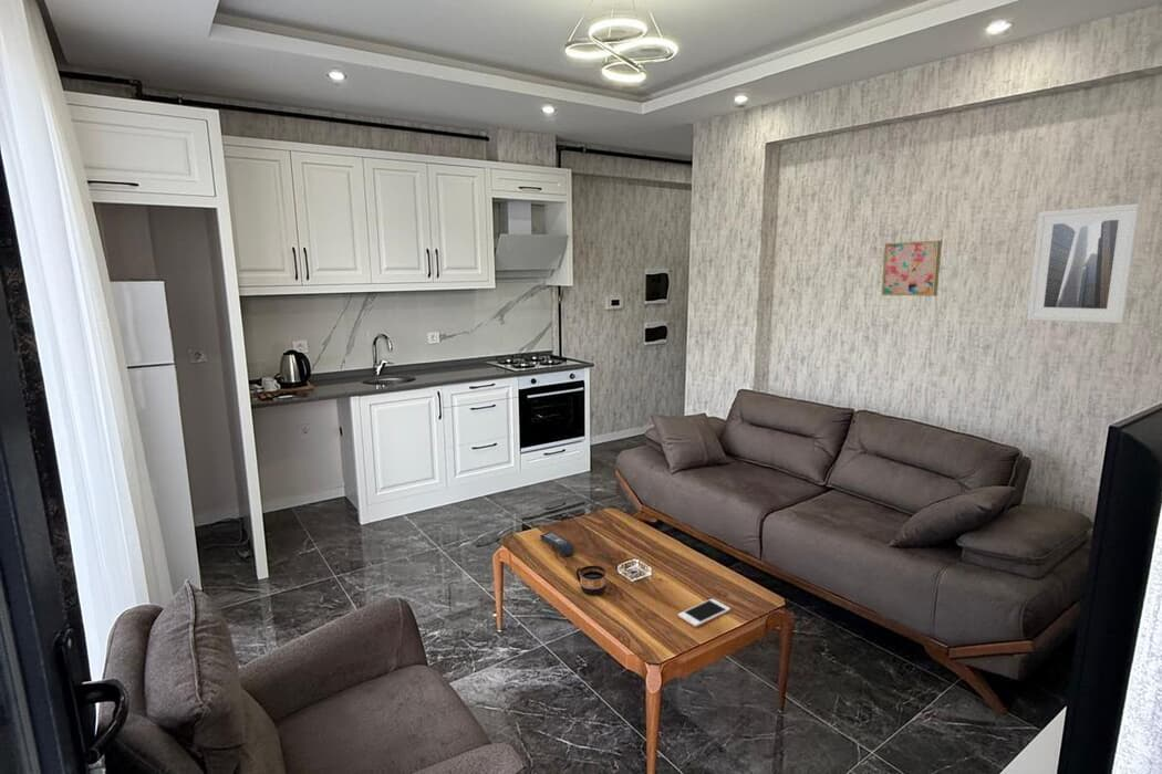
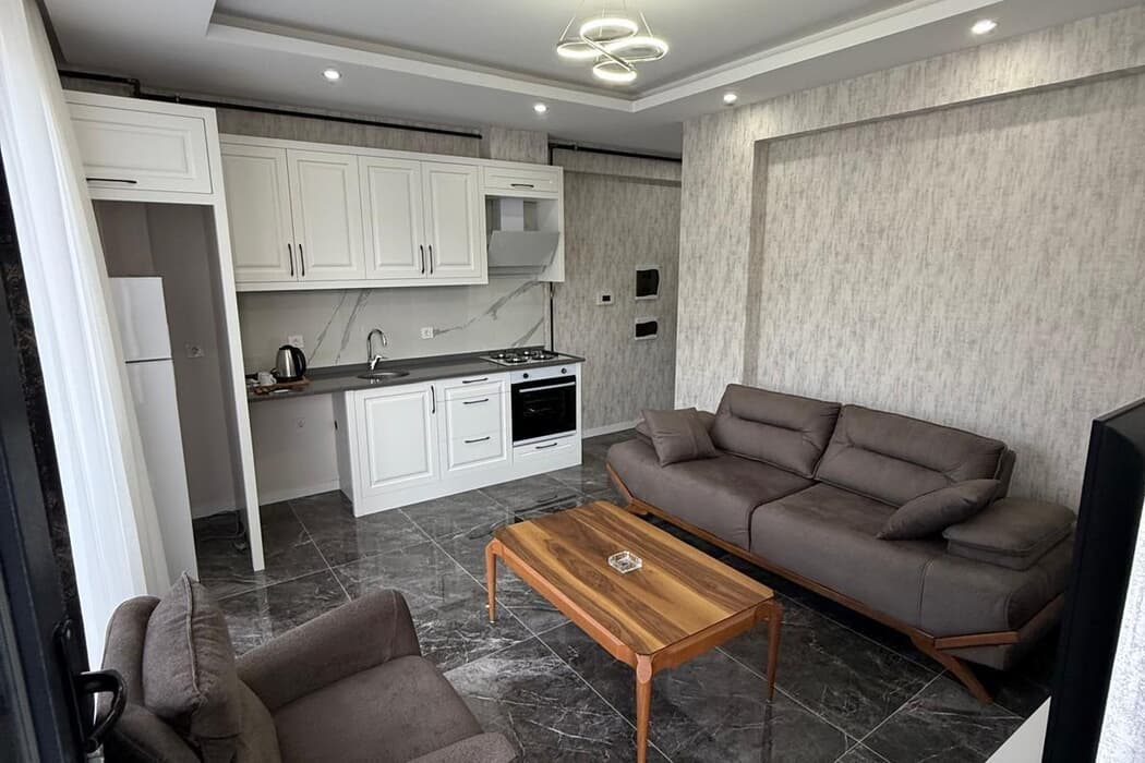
- cup [575,564,606,596]
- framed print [1026,202,1141,324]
- wall art [881,240,943,297]
- remote control [539,532,575,557]
- cell phone [677,598,732,628]
